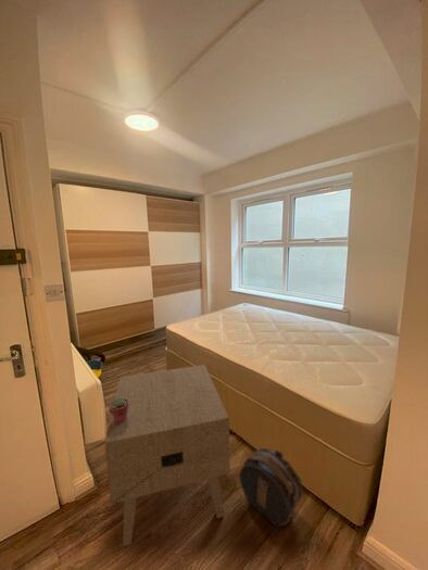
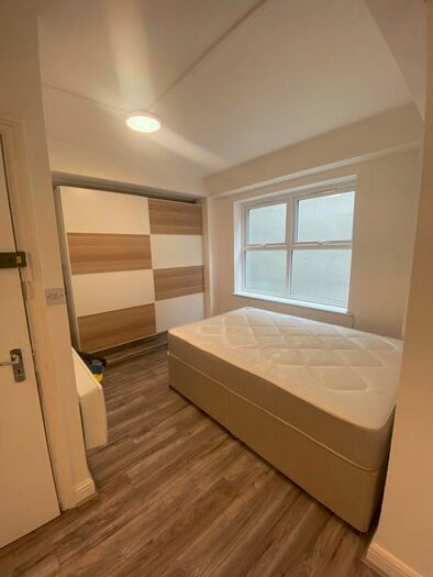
- potted succulent [108,396,129,423]
- hat box [238,447,303,527]
- nightstand [103,364,230,548]
